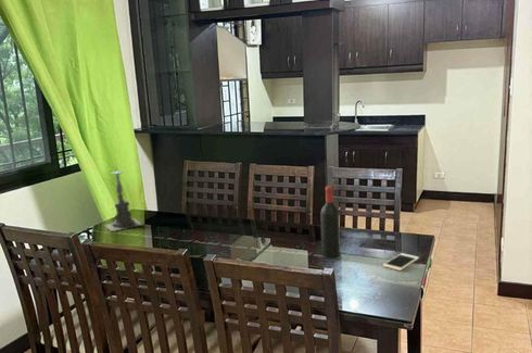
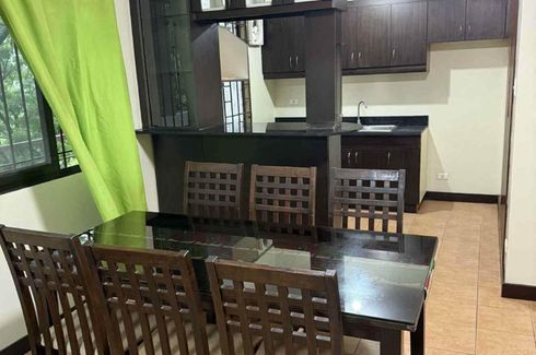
- candle holder [103,165,144,232]
- cell phone [382,252,420,272]
- wine bottle [319,185,341,259]
